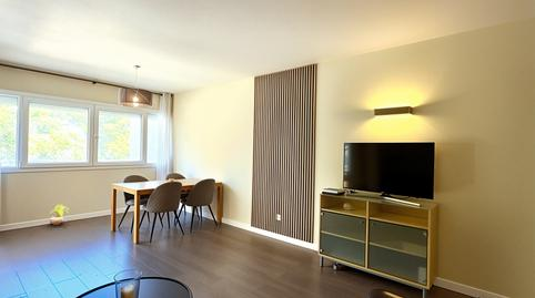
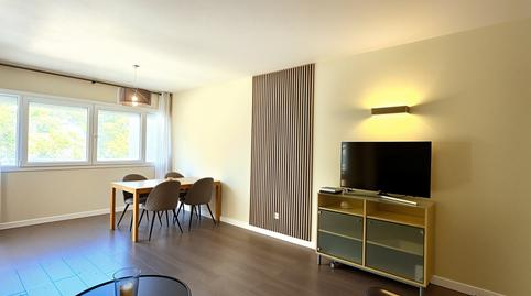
- potted plant [49,203,70,226]
